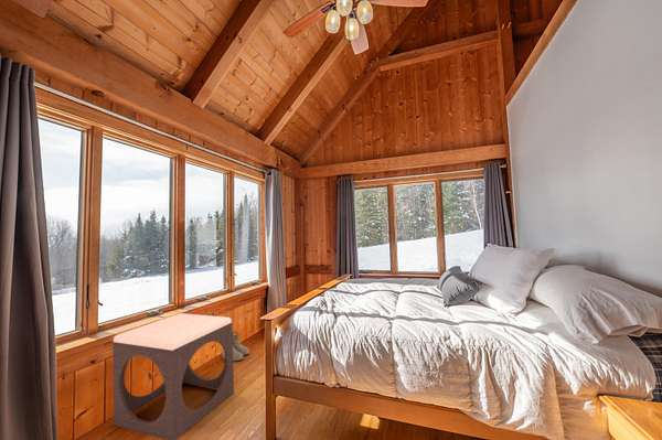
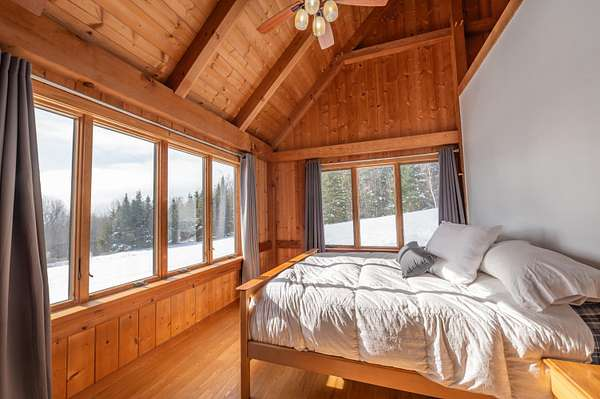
- footstool [111,312,235,440]
- boots [221,331,250,362]
